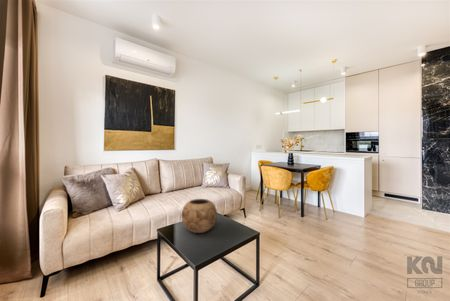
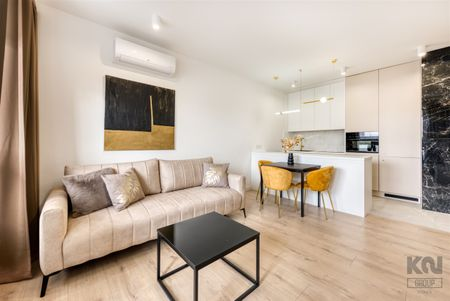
- decorative bowl [180,198,218,234]
